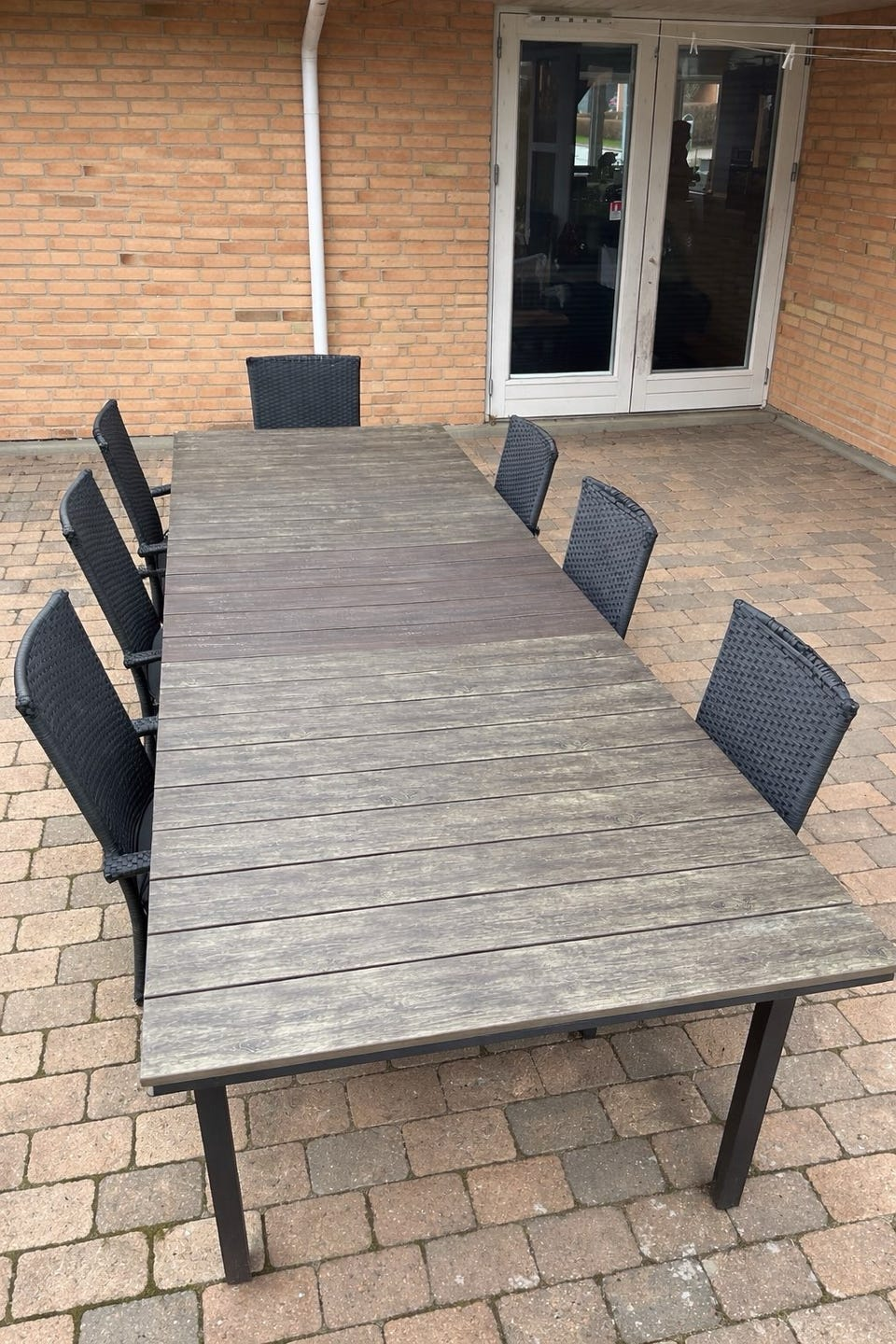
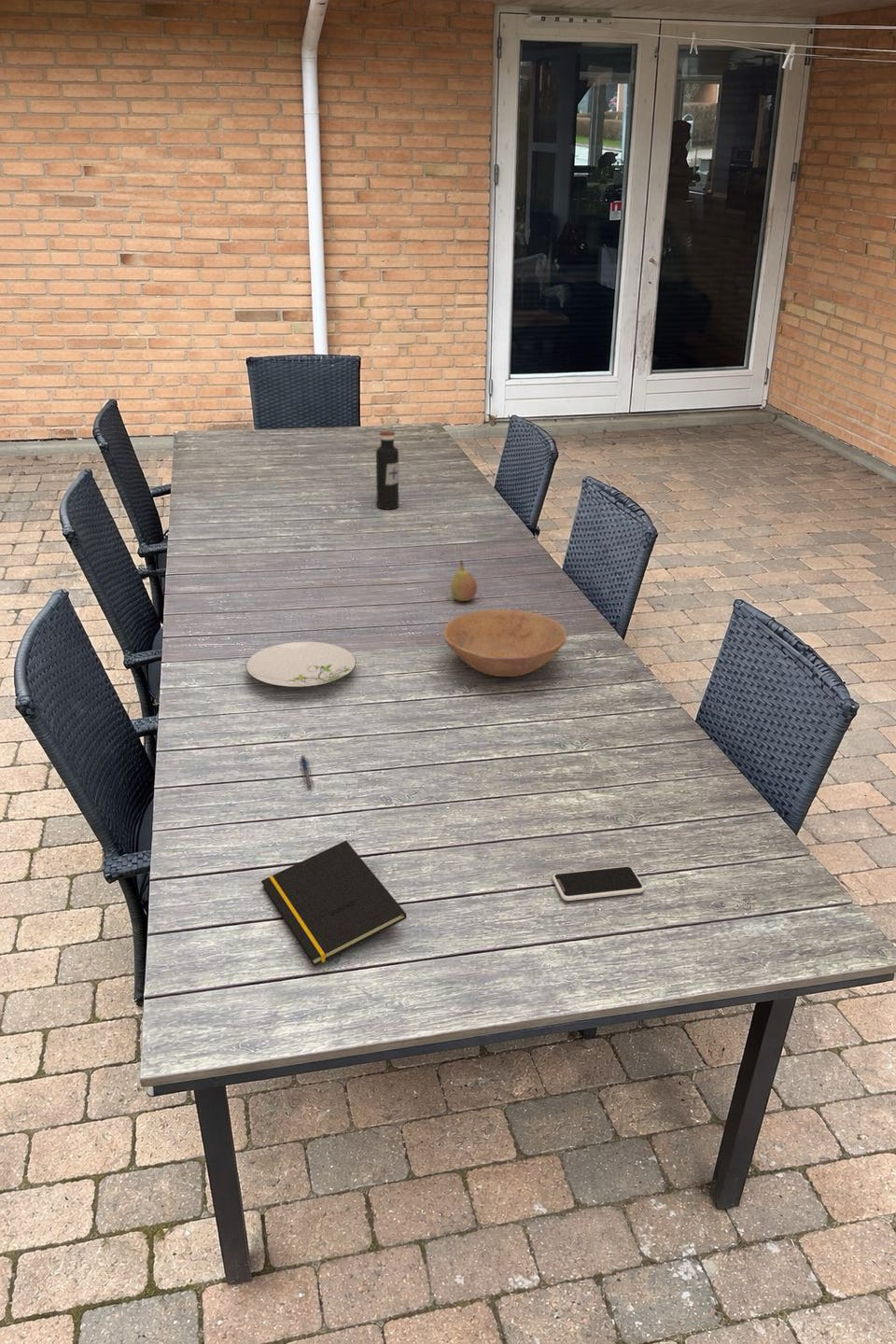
+ smartphone [552,865,645,902]
+ plate [245,641,357,689]
+ water bottle [375,430,399,511]
+ fruit [450,558,478,602]
+ notepad [260,840,408,967]
+ bowl [442,609,567,678]
+ pen [298,754,315,789]
